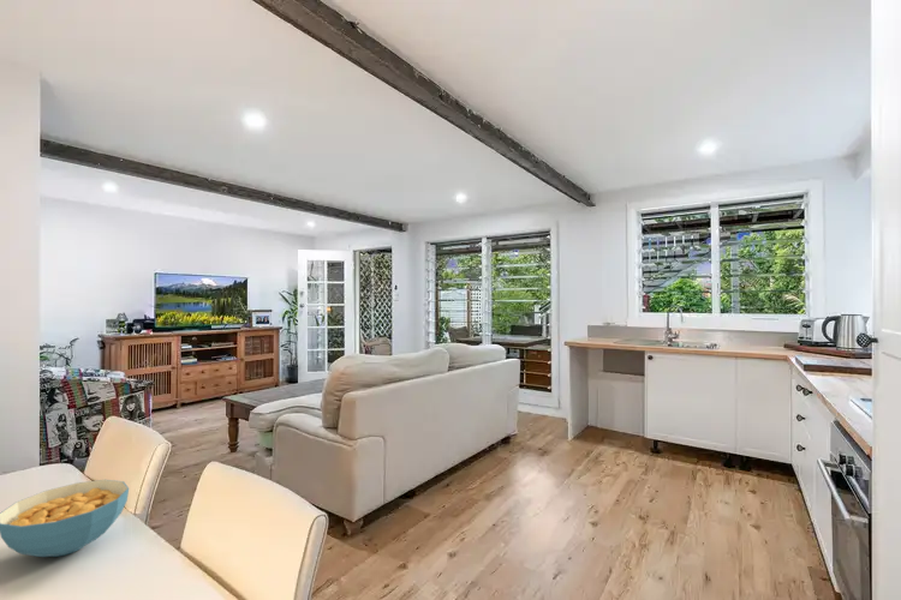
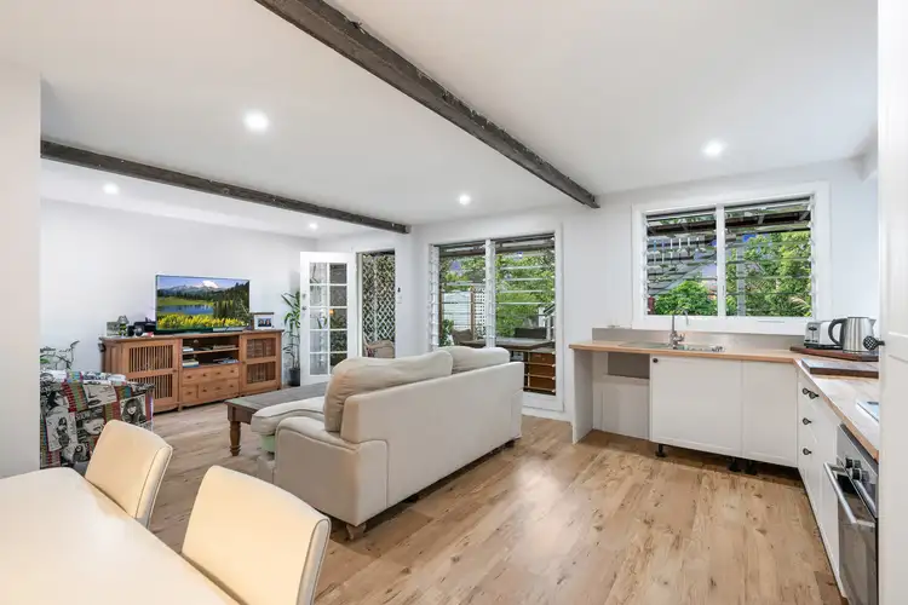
- cereal bowl [0,479,130,558]
